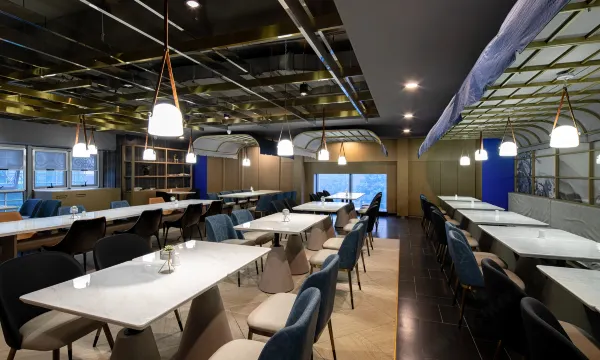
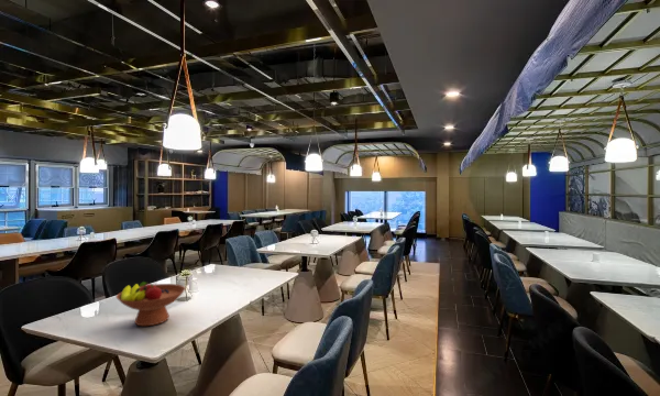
+ fruit bowl [116,280,187,327]
